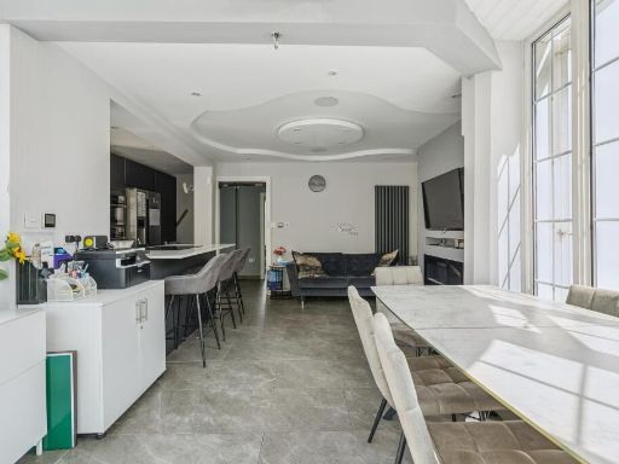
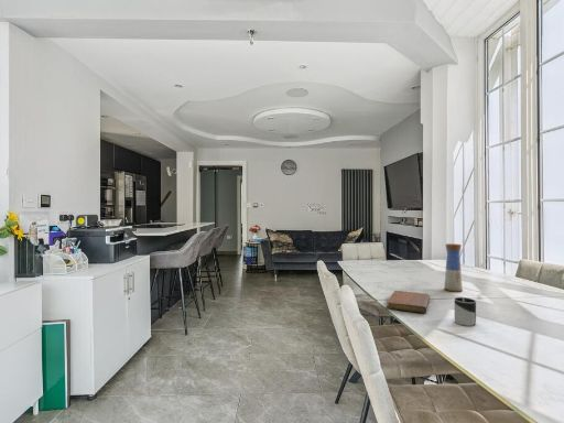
+ cup [454,296,477,327]
+ vase [443,242,464,293]
+ notebook [386,290,432,314]
